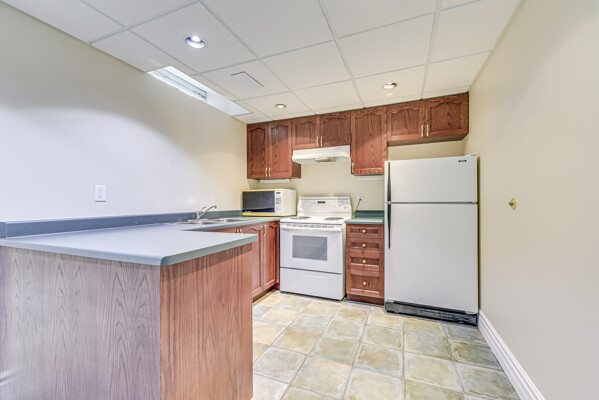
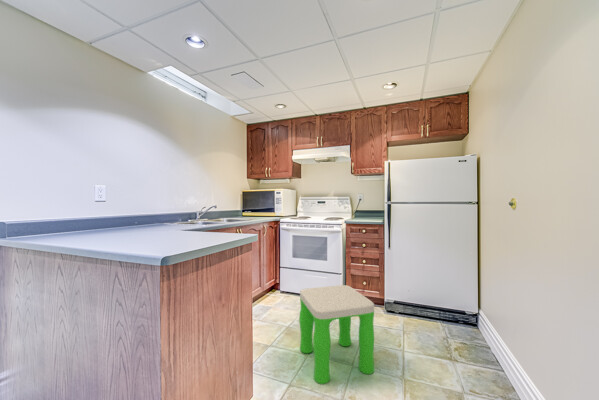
+ stool [298,284,375,385]
